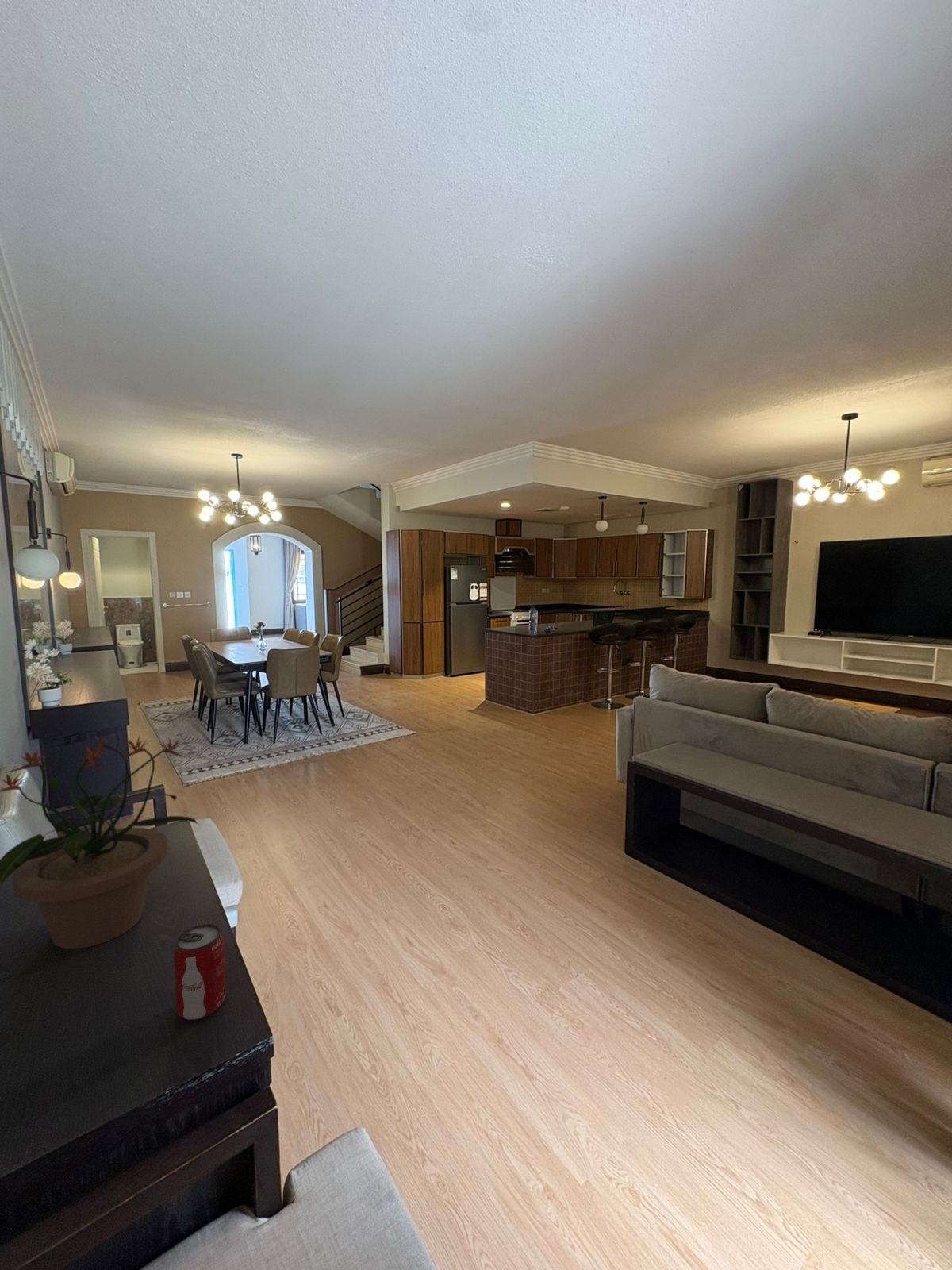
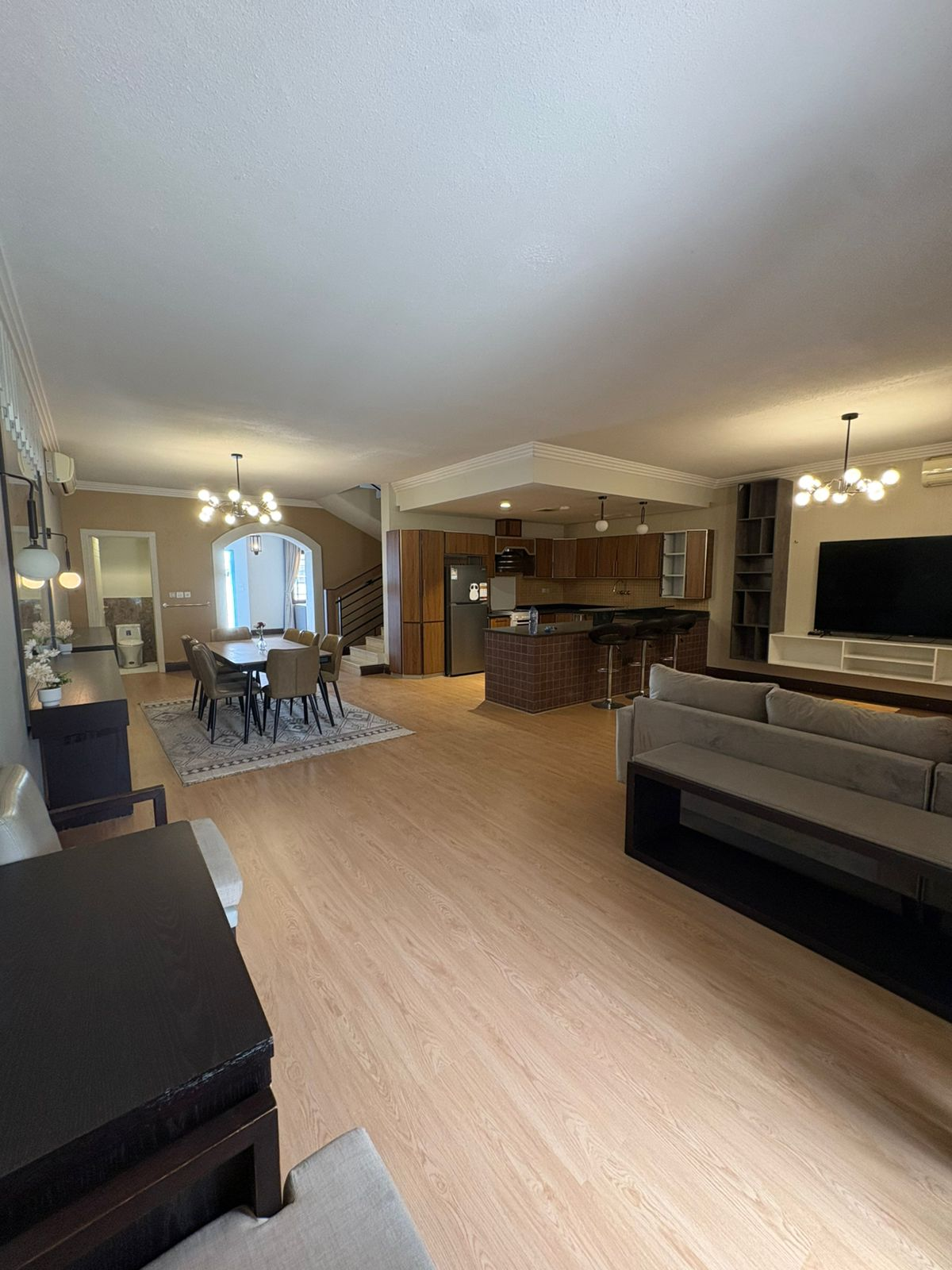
- potted plant [0,733,199,949]
- beverage can [173,923,227,1021]
